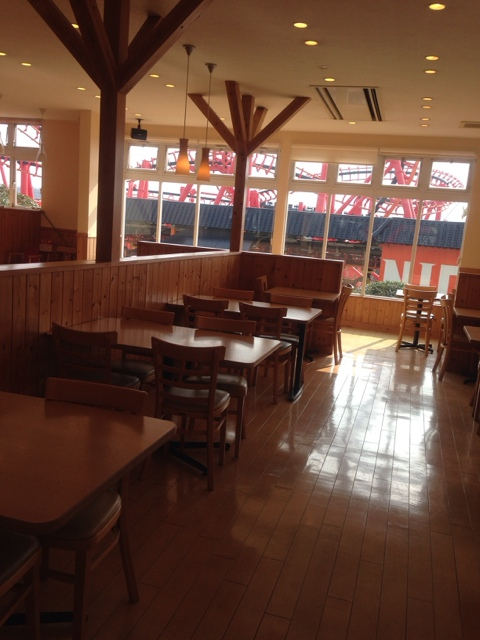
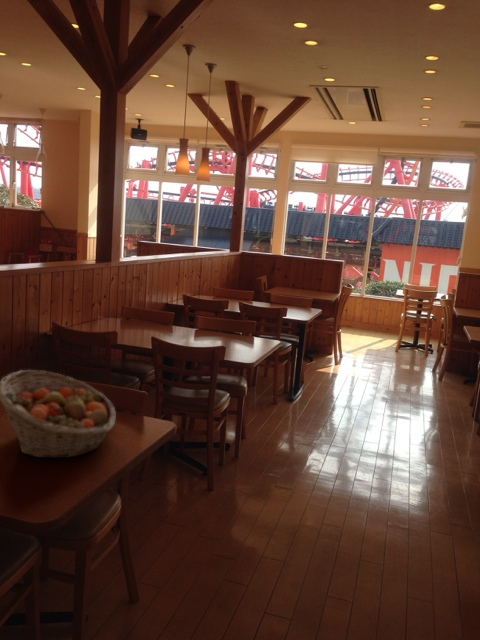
+ fruit basket [0,369,117,459]
